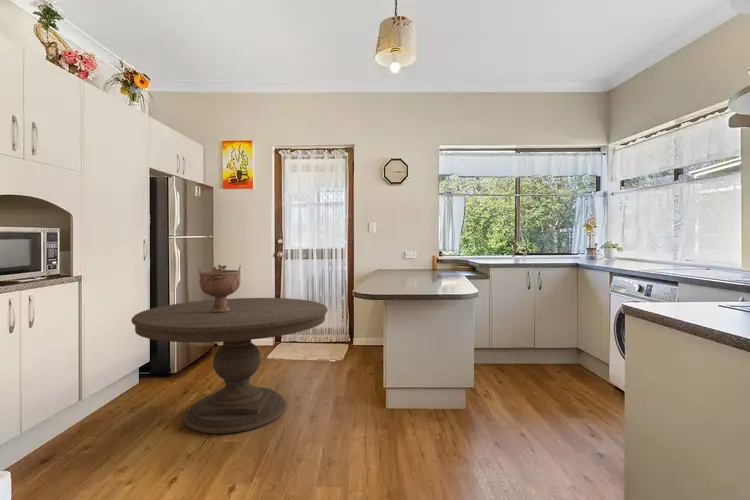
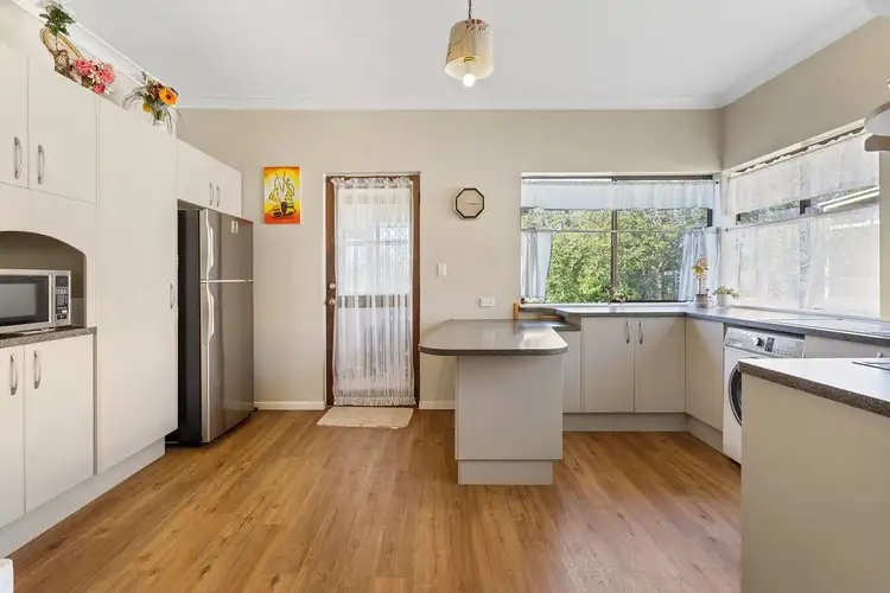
- dining table [130,297,329,434]
- decorative bowl [196,263,242,312]
